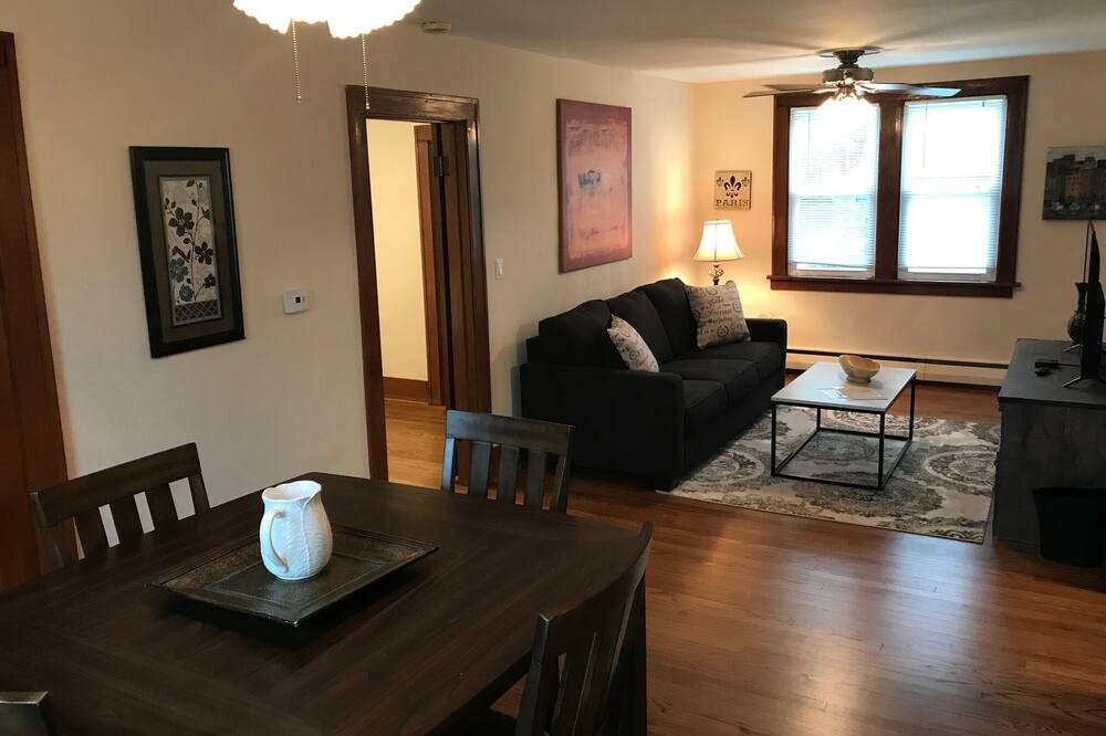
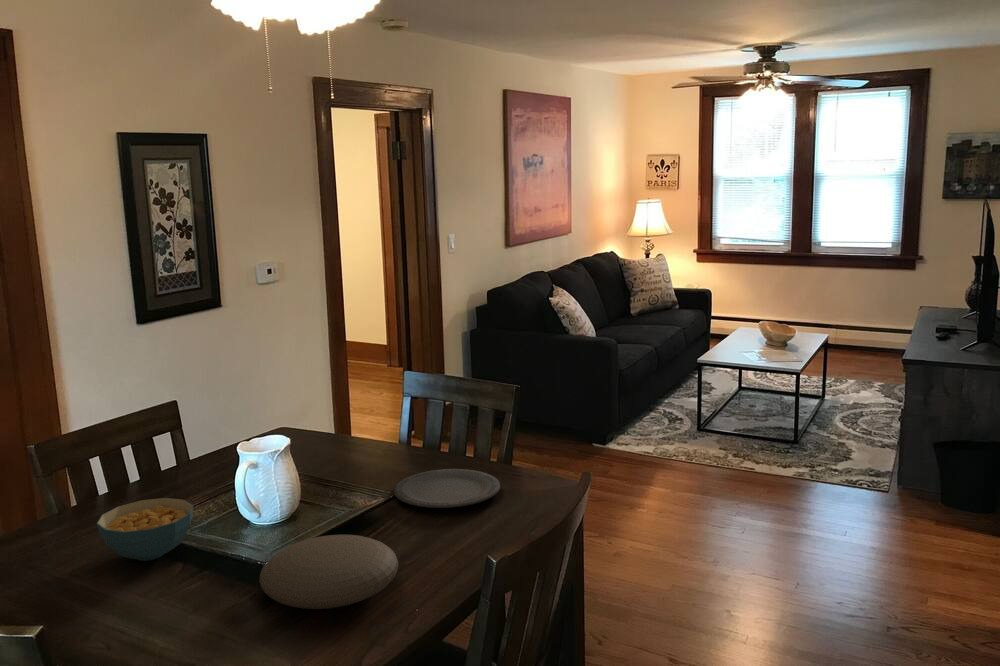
+ plate [259,534,399,610]
+ plate [393,468,501,509]
+ cereal bowl [95,497,194,562]
